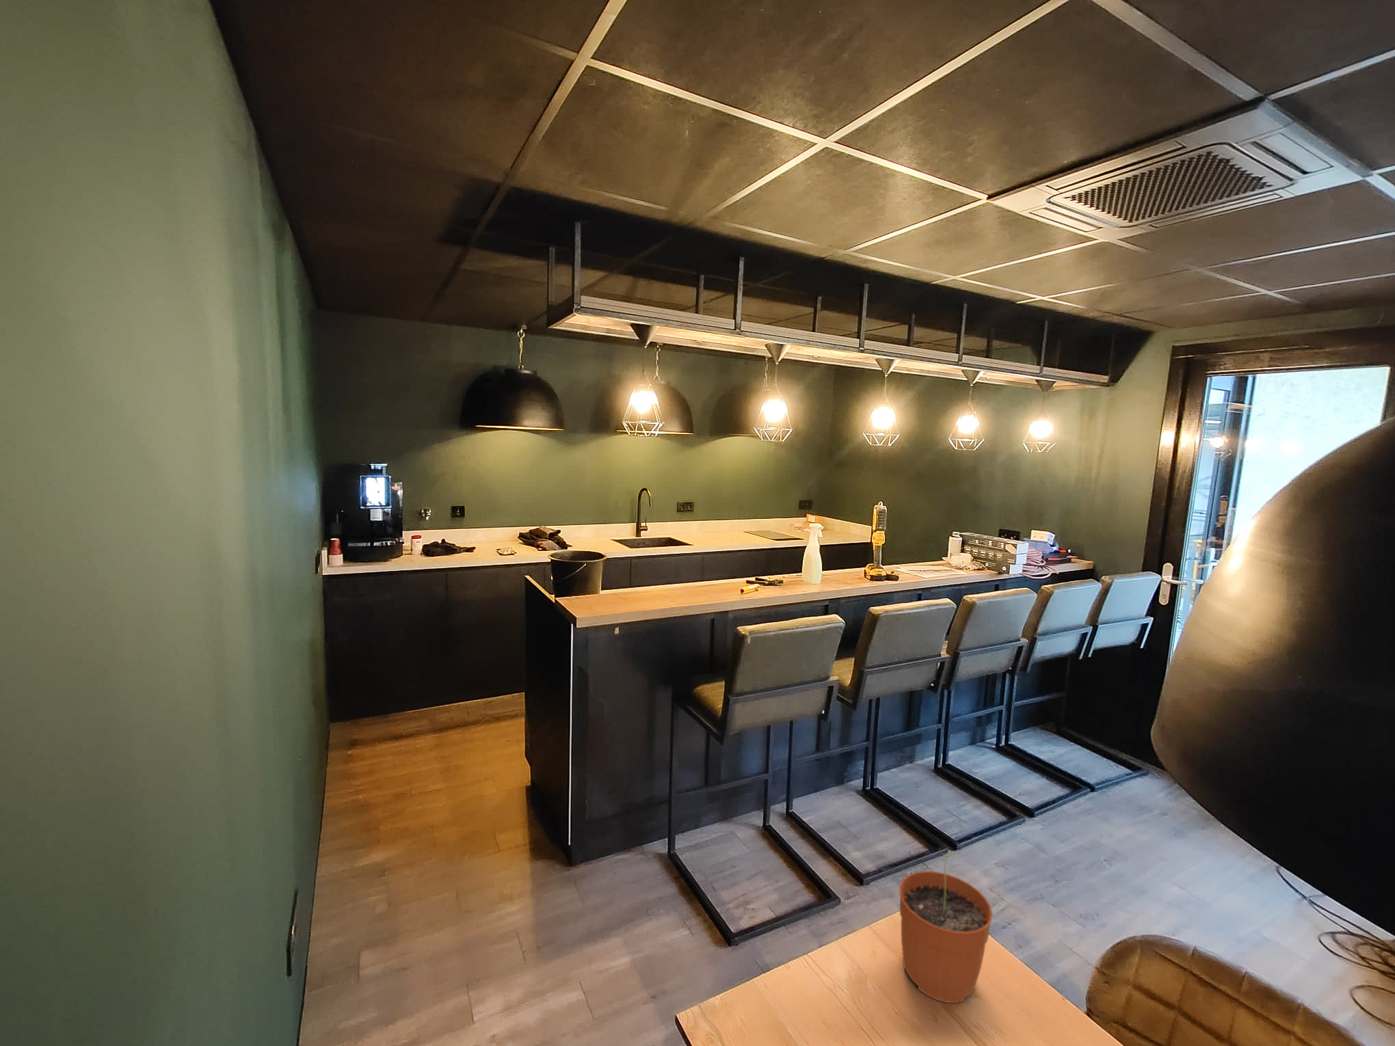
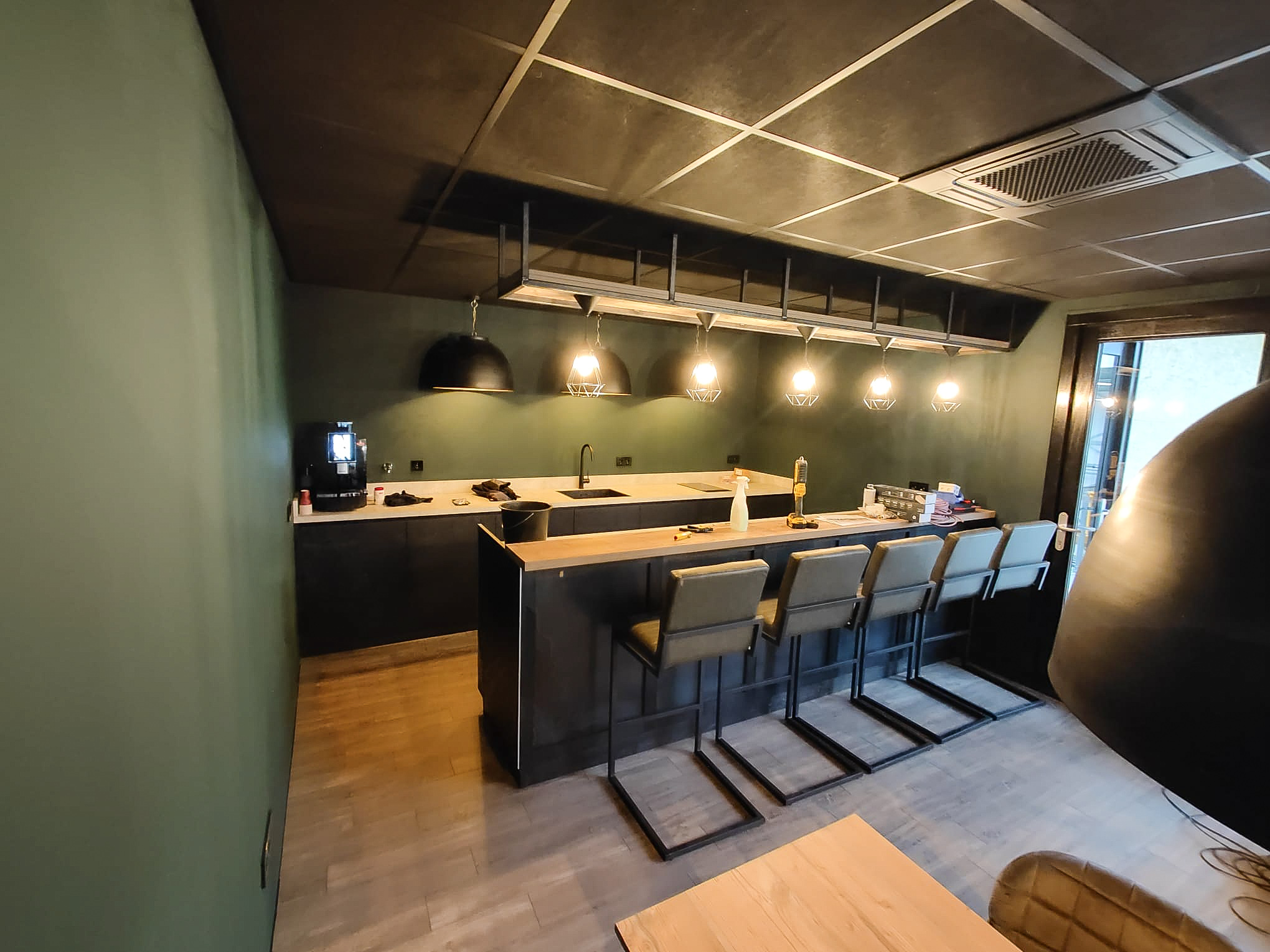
- plant pot [899,849,994,1003]
